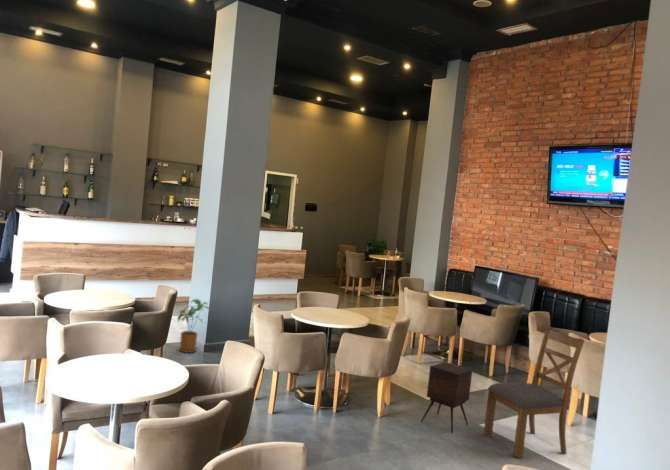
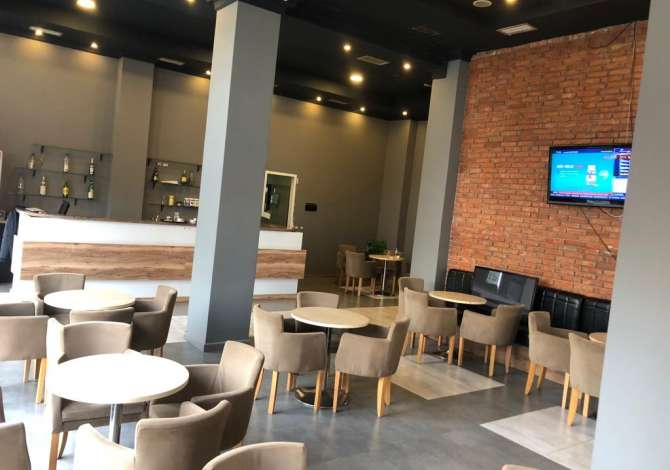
- side table [420,361,473,434]
- chair [483,327,585,459]
- house plant [177,298,211,354]
